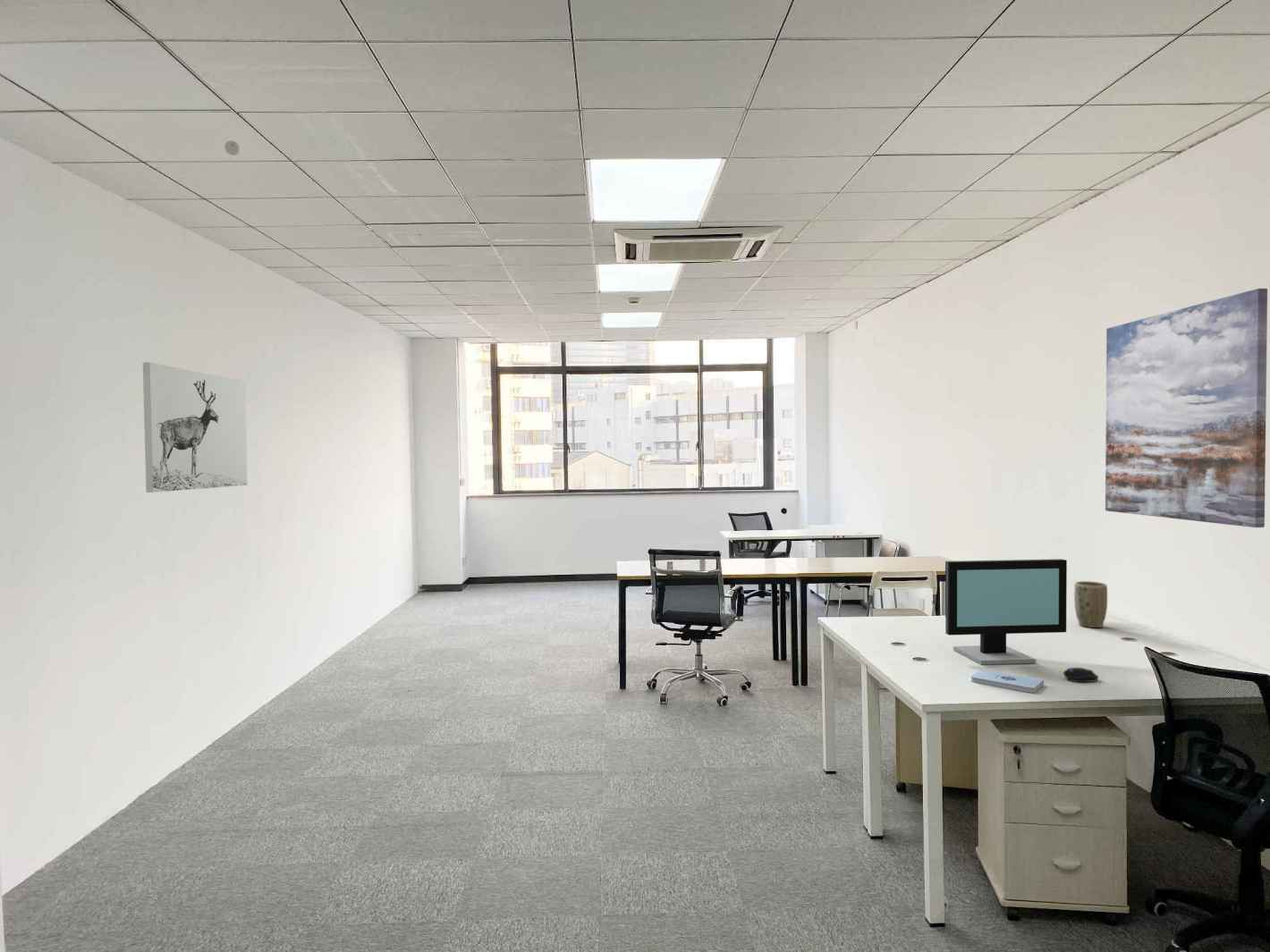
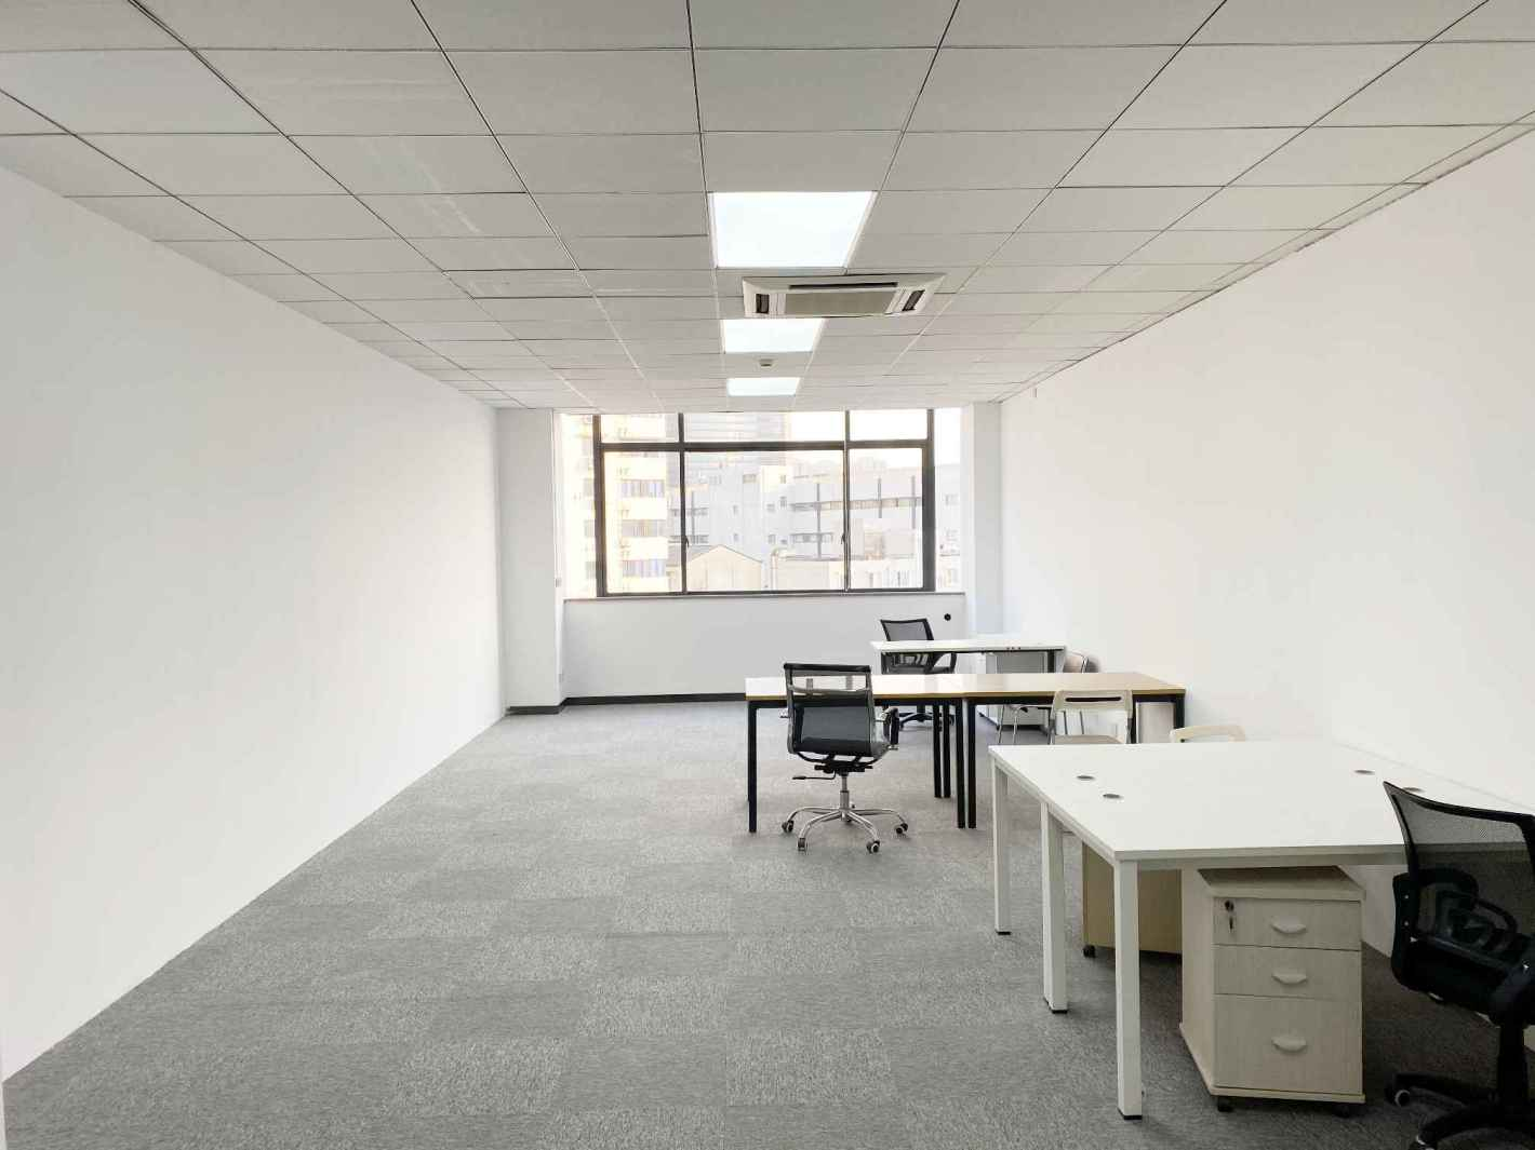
- computer mouse [1063,667,1099,683]
- plant pot [1073,580,1108,628]
- computer monitor [944,558,1068,665]
- notepad [970,668,1045,694]
- eyeball [224,139,241,156]
- wall art [142,361,249,493]
- wall art [1105,288,1268,528]
